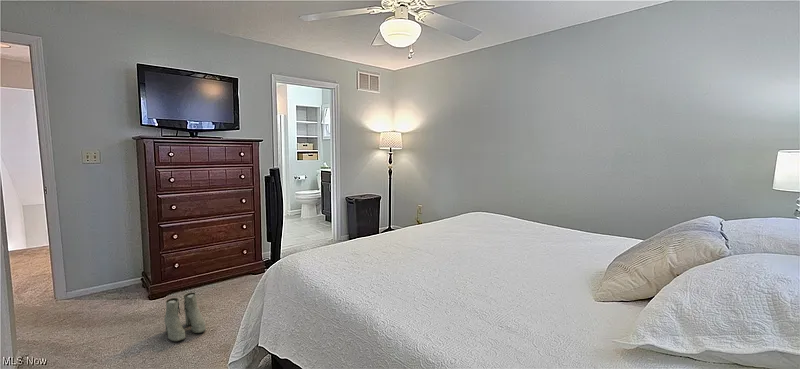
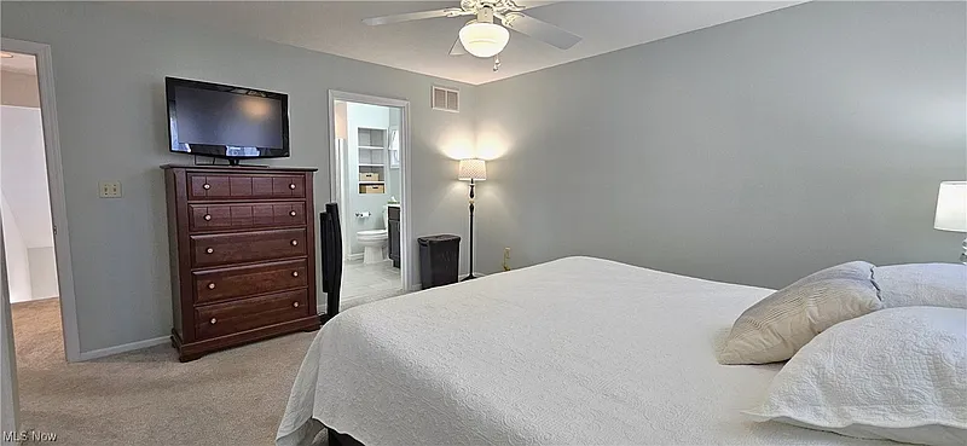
- boots [163,292,207,342]
